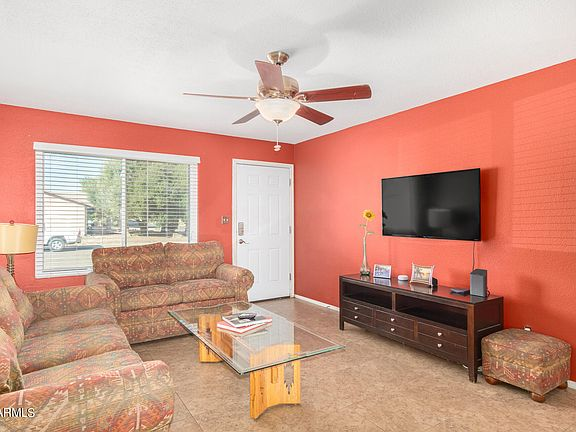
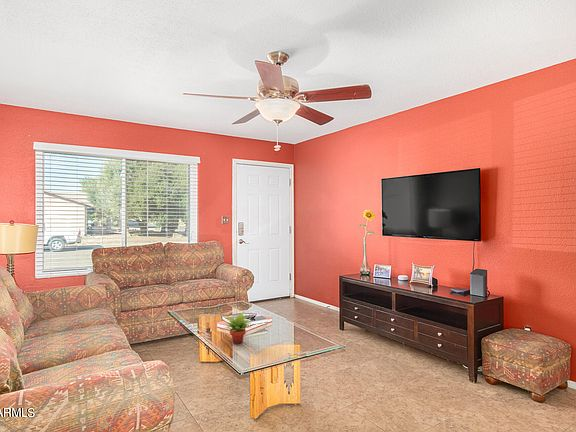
+ succulent plant [223,310,252,345]
